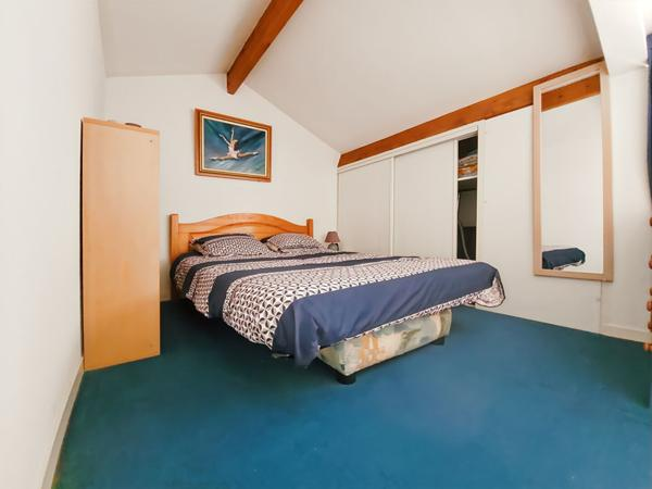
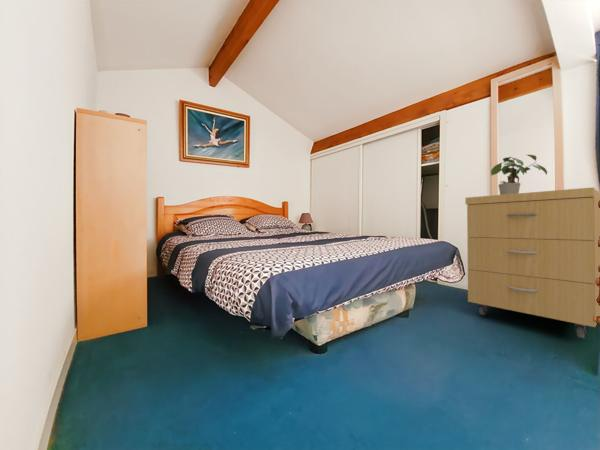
+ storage cabinet [465,186,600,339]
+ potted plant [490,154,548,195]
